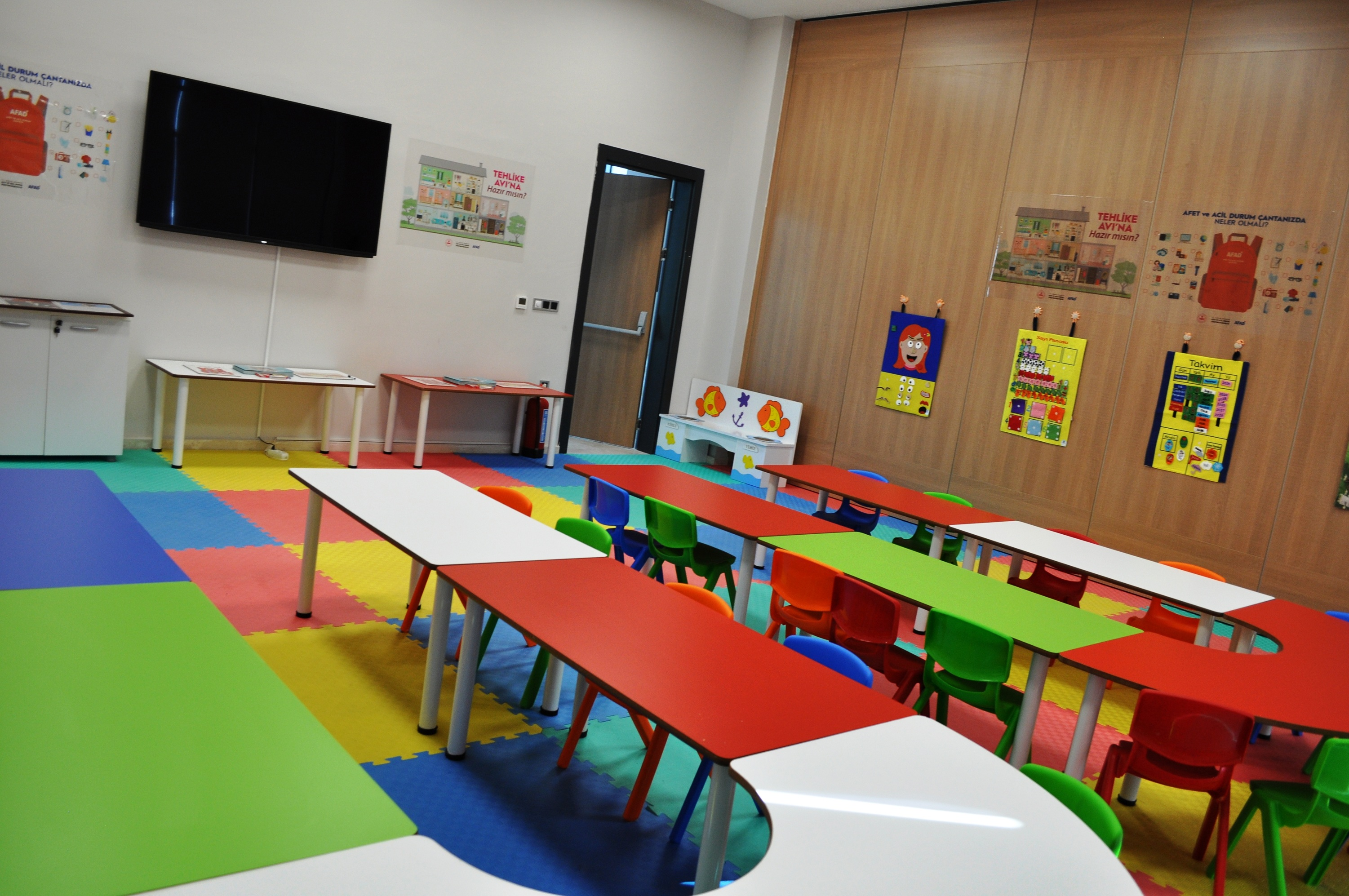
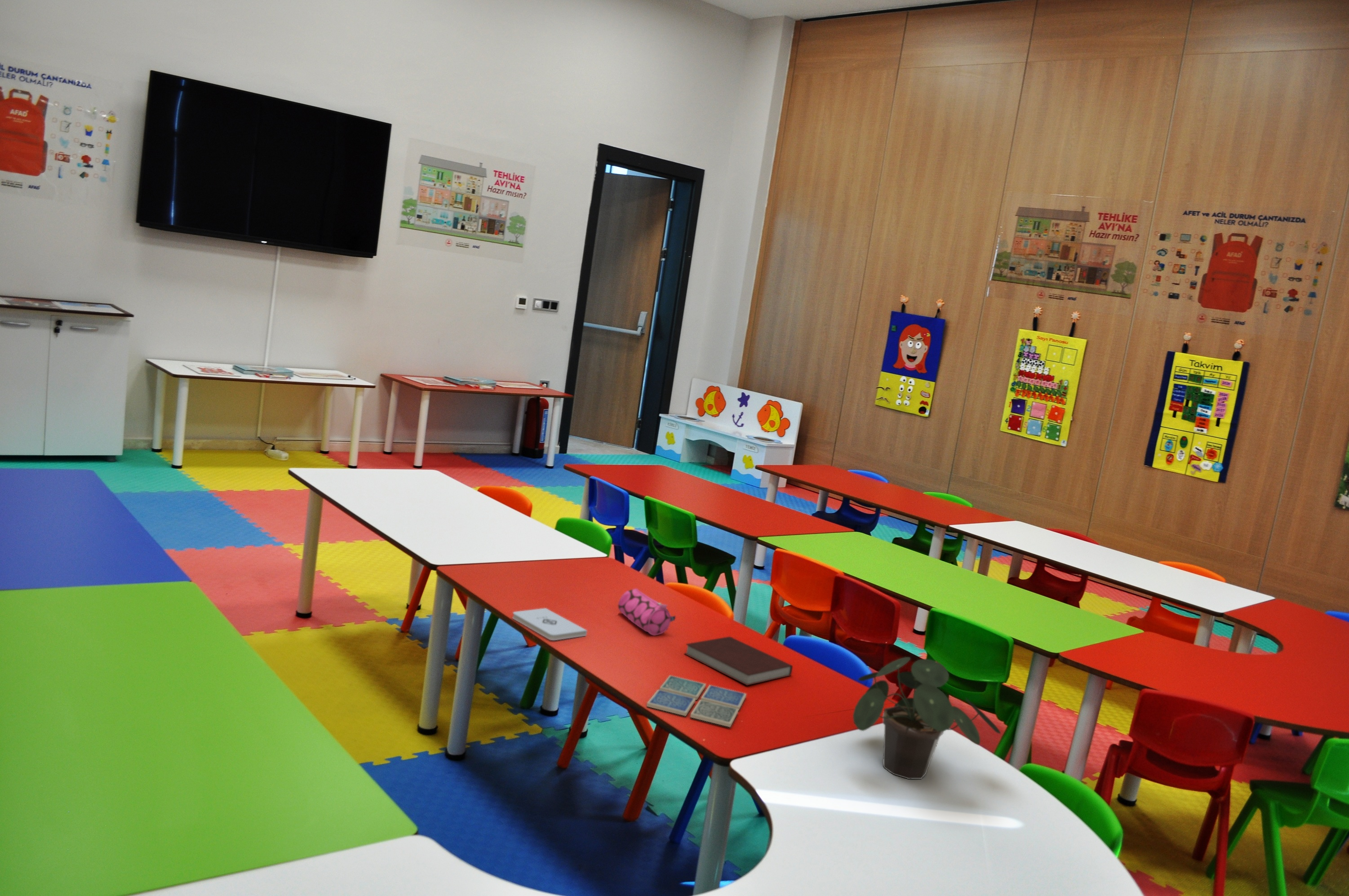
+ notebook [683,636,793,686]
+ potted plant [852,656,1001,780]
+ pencil case [617,588,676,636]
+ notepad [512,608,587,641]
+ drink coaster [646,675,747,728]
